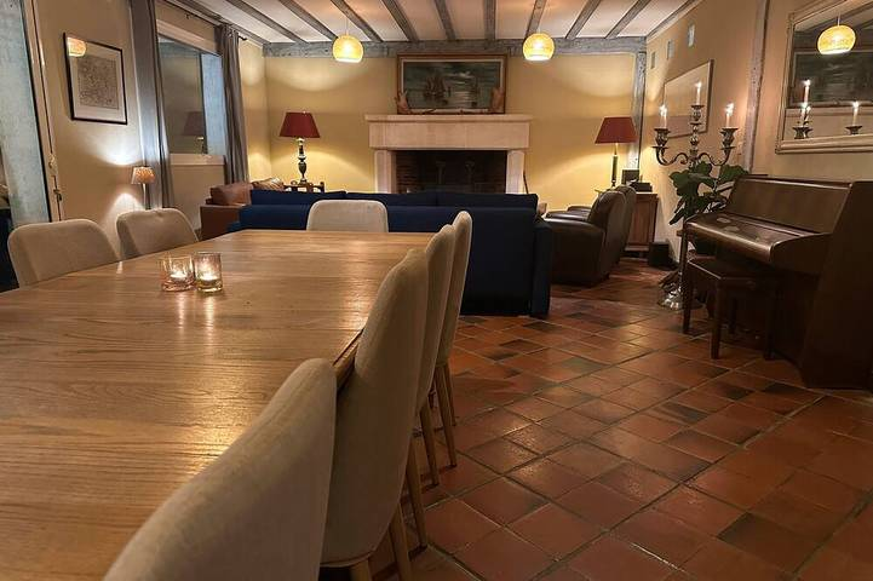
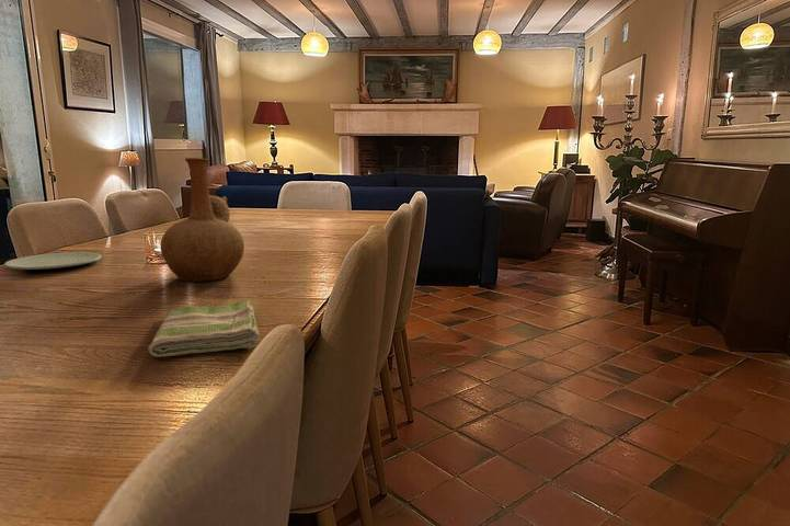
+ dish towel [147,299,261,358]
+ paper plate [3,251,102,271]
+ vase [160,157,245,283]
